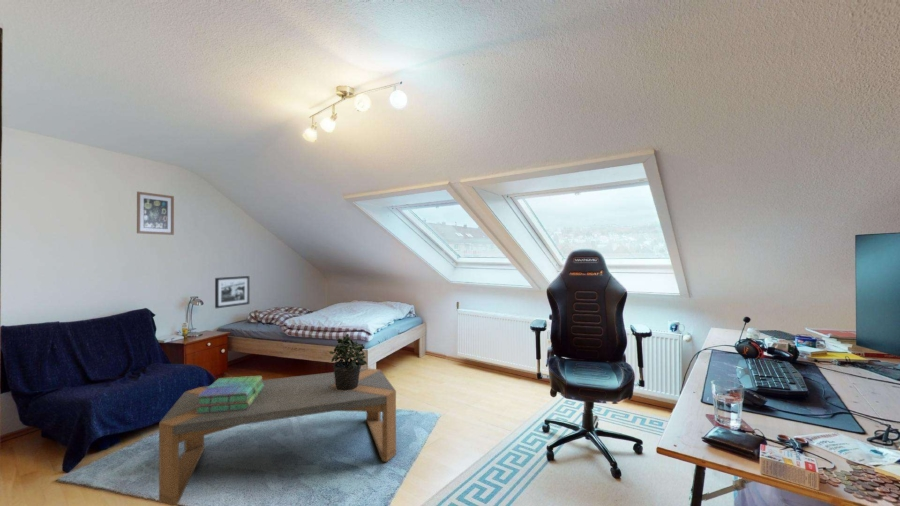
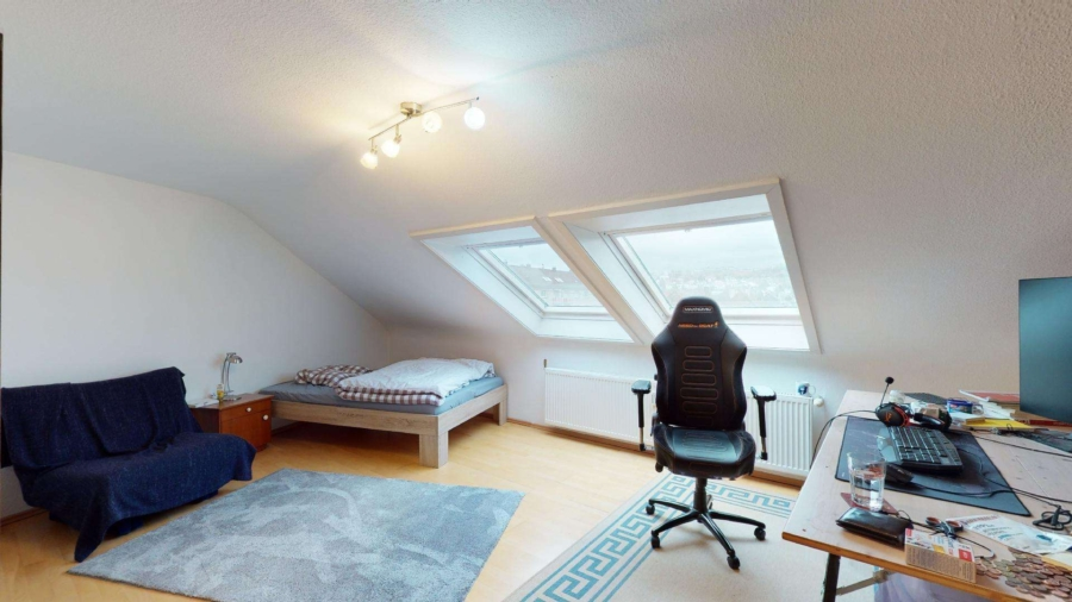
- potted plant [328,333,368,391]
- stack of books [195,375,264,414]
- coffee table [158,367,397,506]
- picture frame [214,275,250,309]
- wall art [136,191,175,236]
